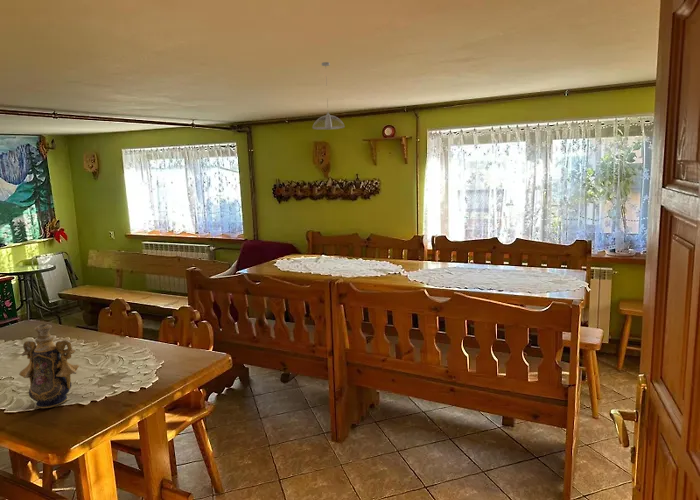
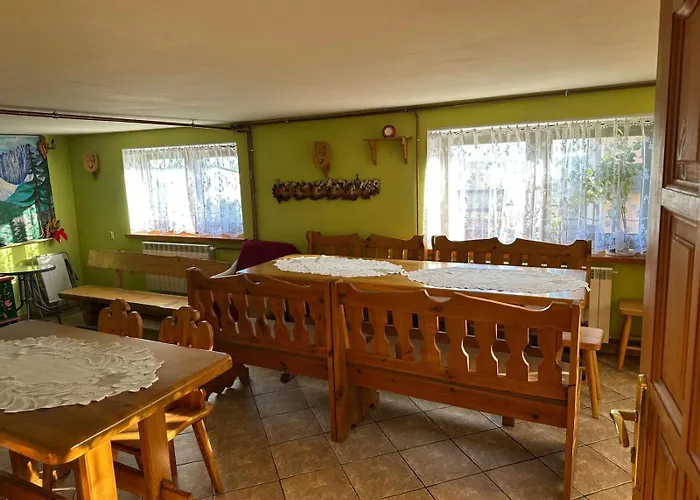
- decorative vase [18,323,80,409]
- pendant light [312,61,346,131]
